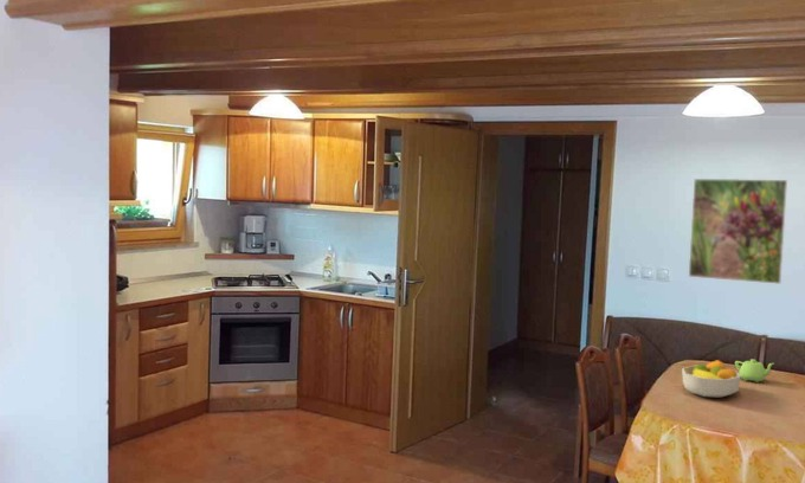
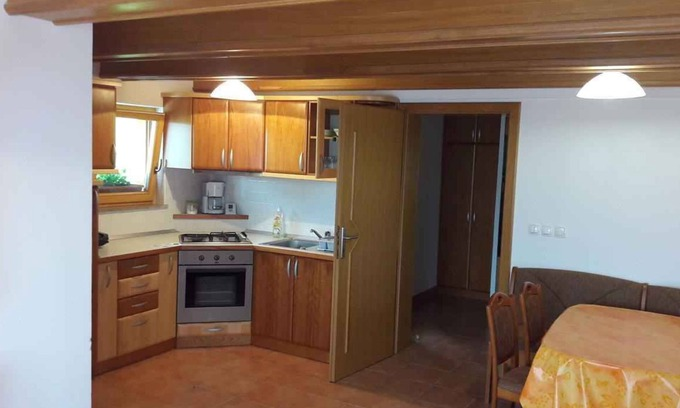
- fruit bowl [681,359,741,399]
- teapot [734,358,774,384]
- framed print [688,178,788,285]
